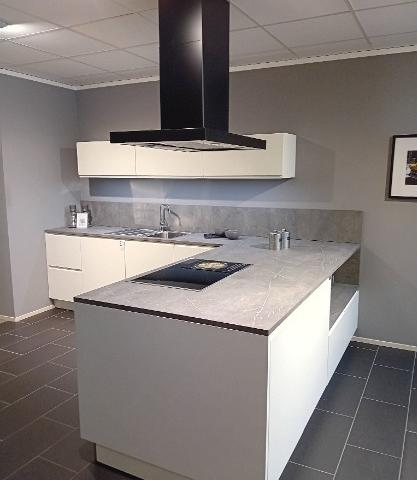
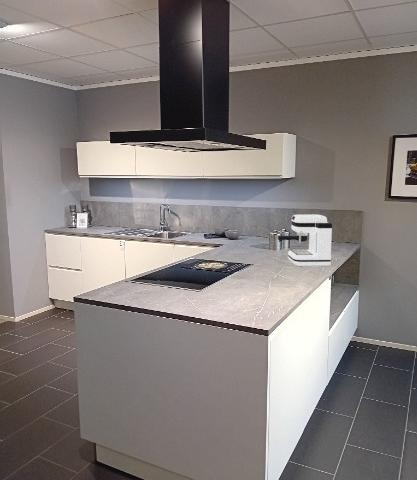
+ coffee maker [277,214,333,268]
